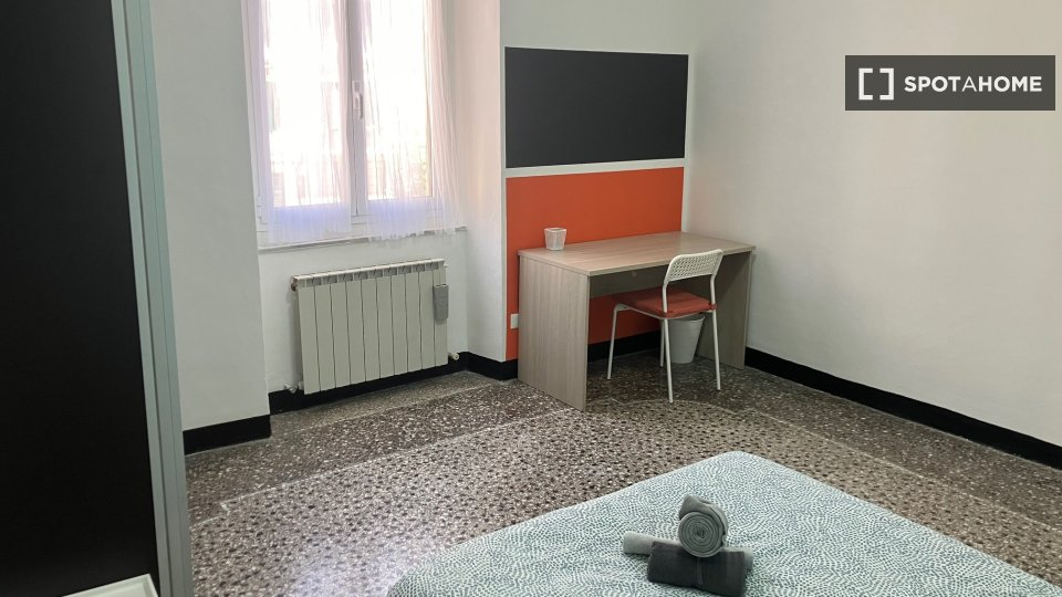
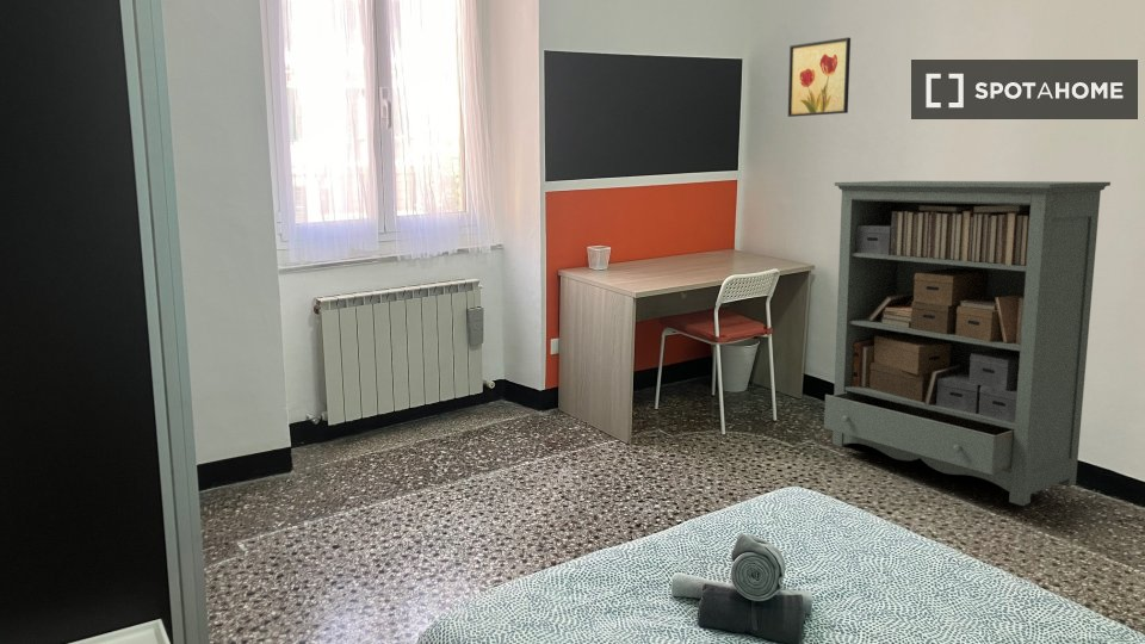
+ bookshelf [823,180,1112,507]
+ wall art [787,36,852,118]
